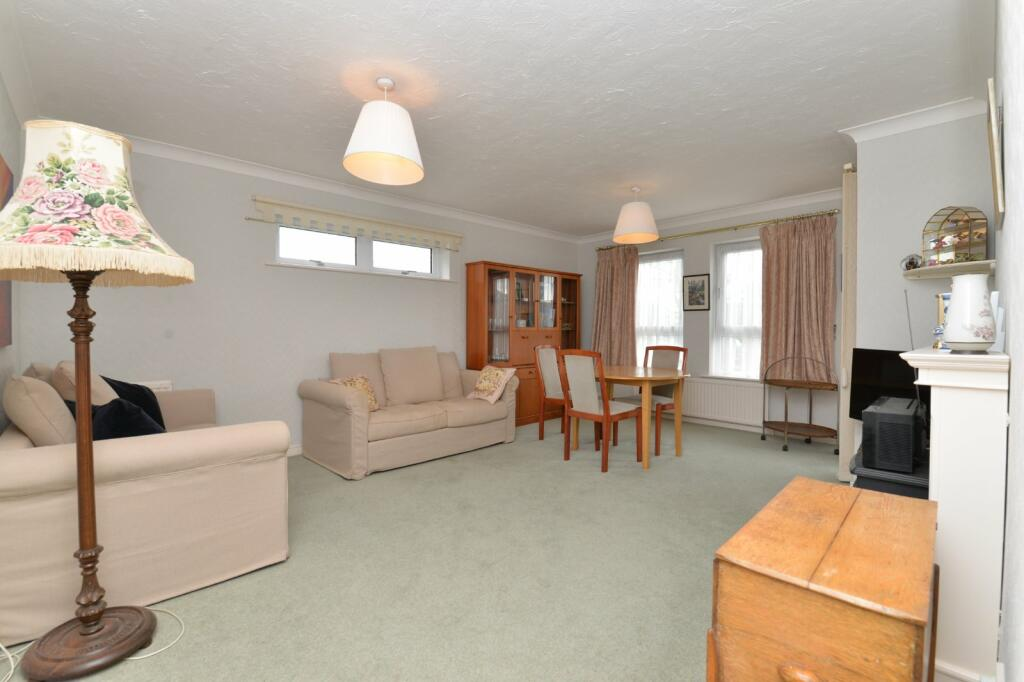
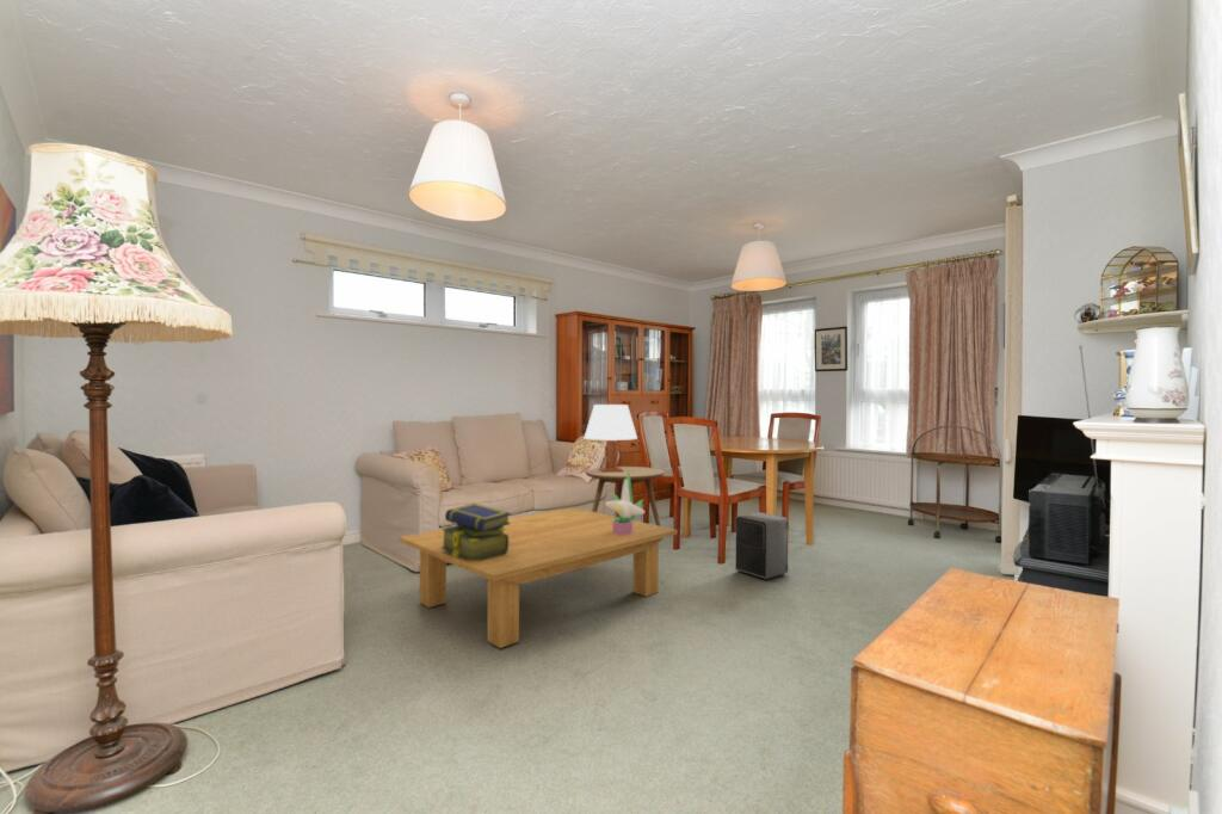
+ potted flower [604,470,646,535]
+ table lamp [584,403,638,473]
+ coffee table [399,506,679,649]
+ speaker [734,511,790,581]
+ stack of books [440,502,512,563]
+ side table [584,465,666,526]
